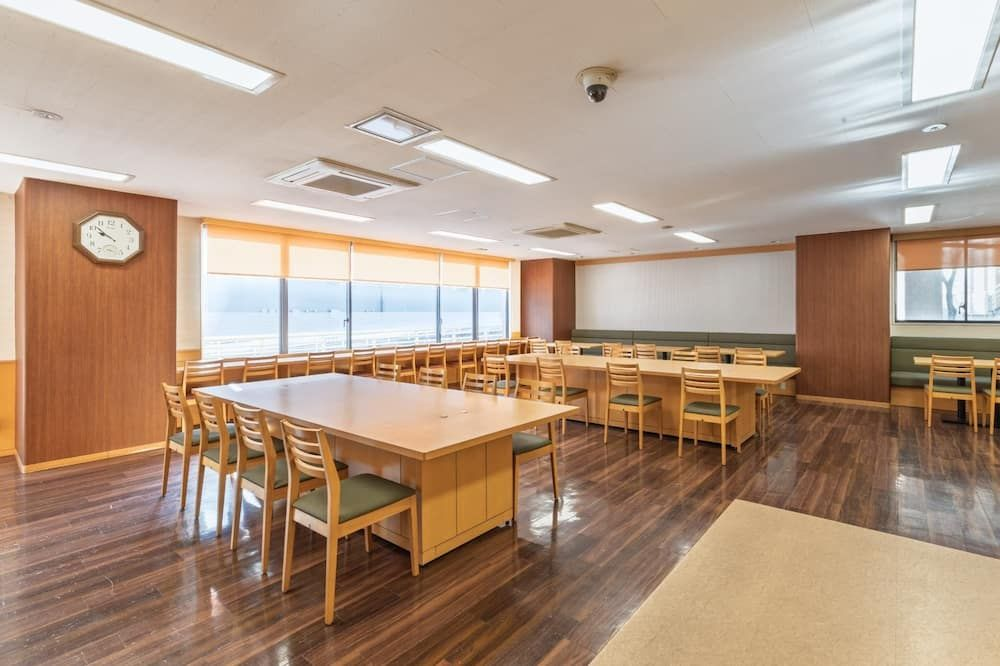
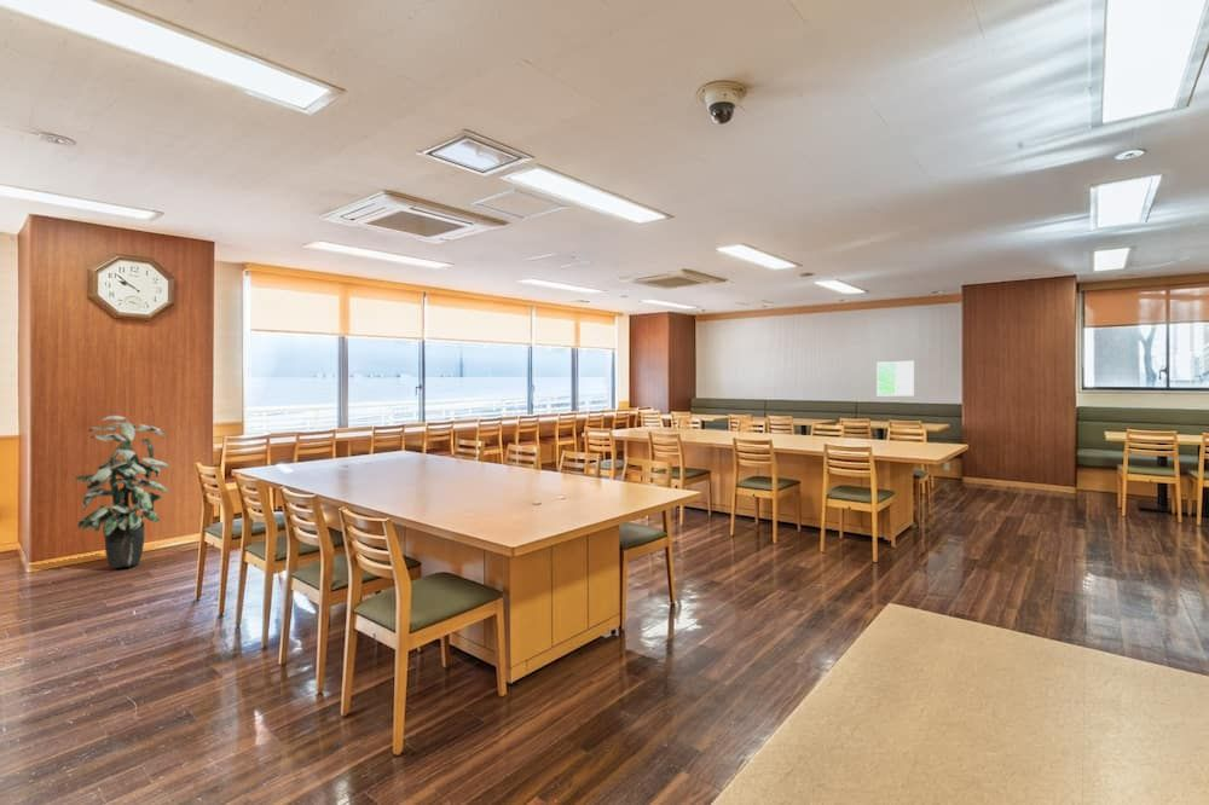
+ indoor plant [73,415,169,569]
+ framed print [875,360,915,396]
